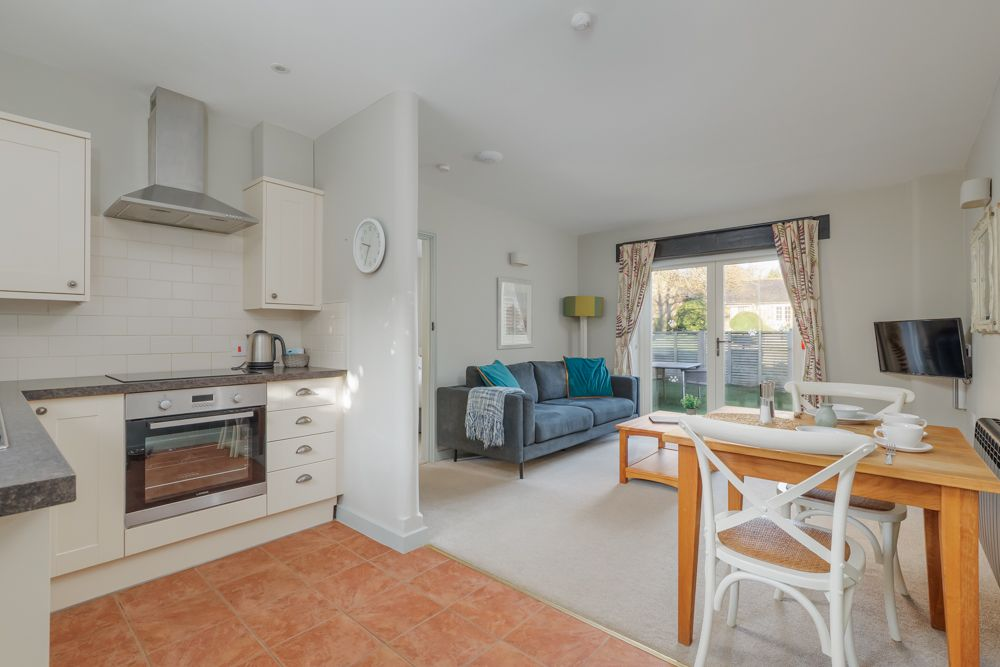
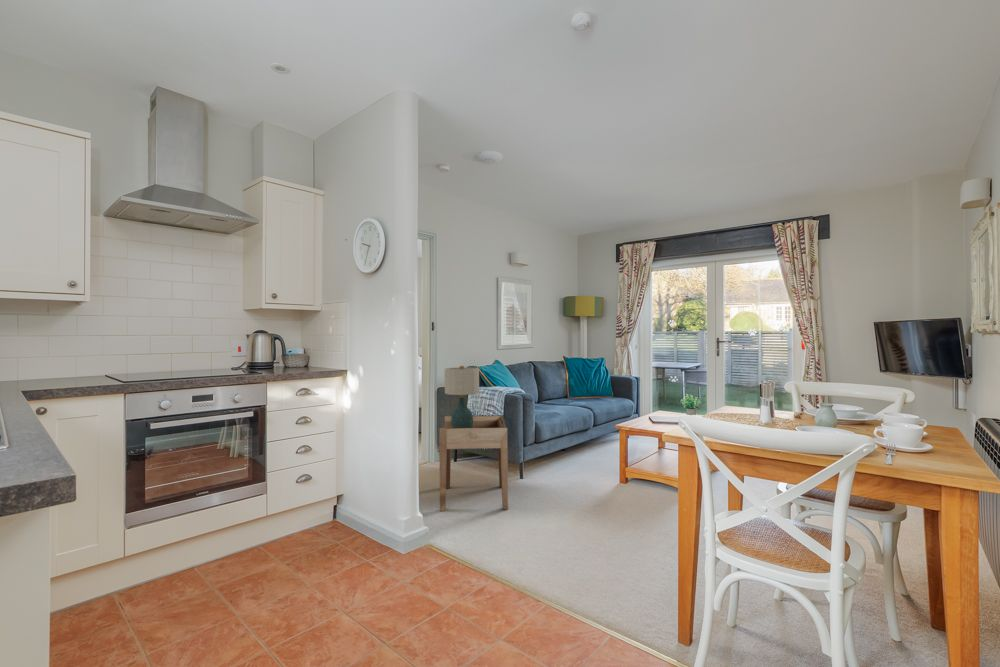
+ table lamp [444,365,480,428]
+ side table [438,414,509,512]
